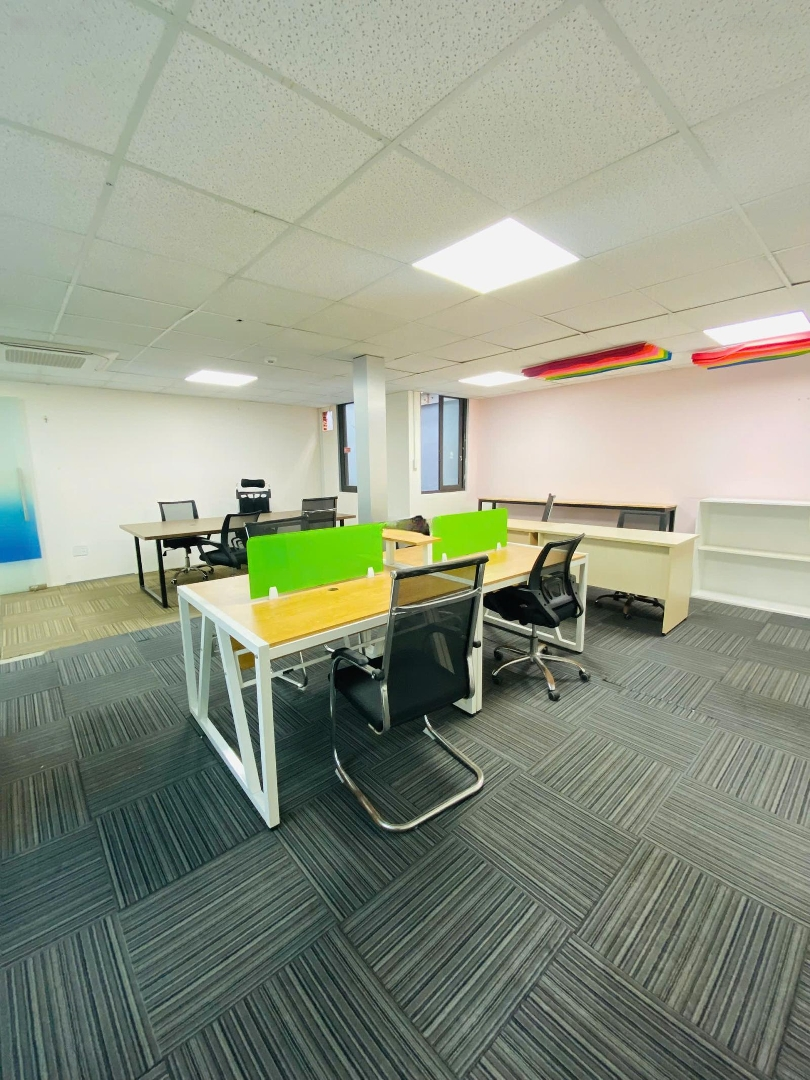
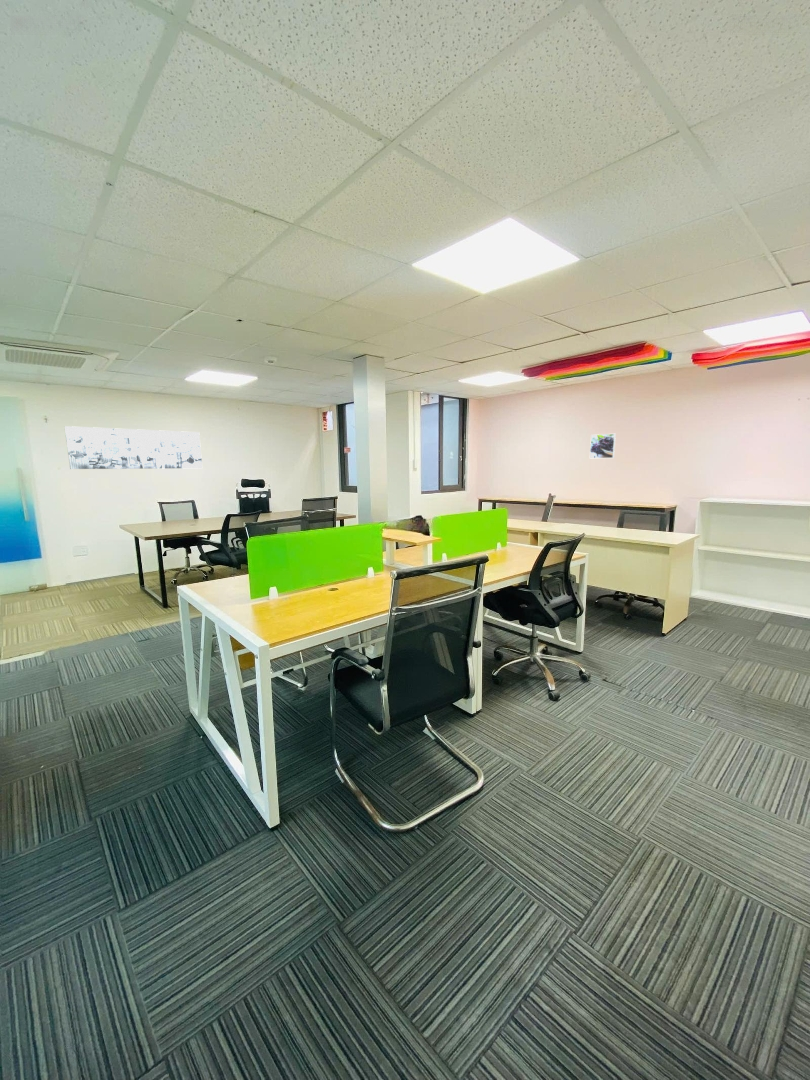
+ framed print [589,433,617,459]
+ wall art [63,425,203,470]
